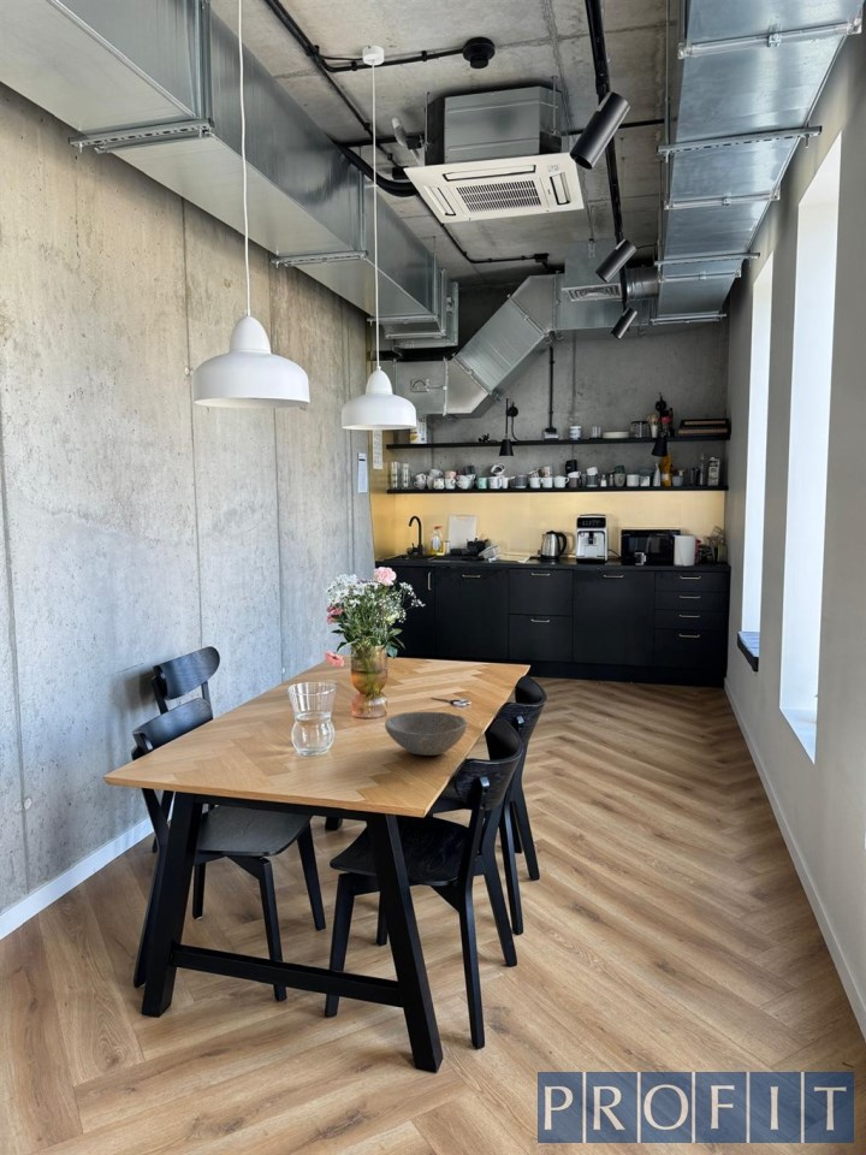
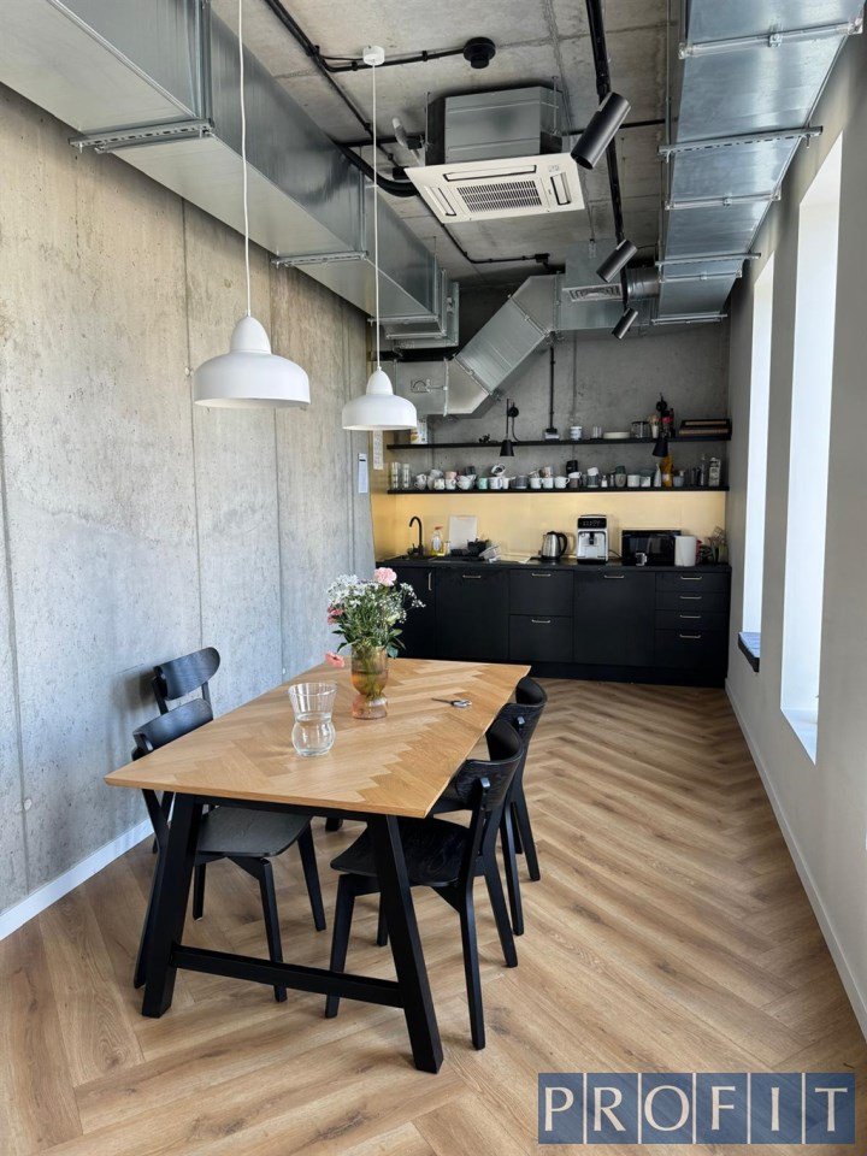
- bowl [384,711,469,757]
